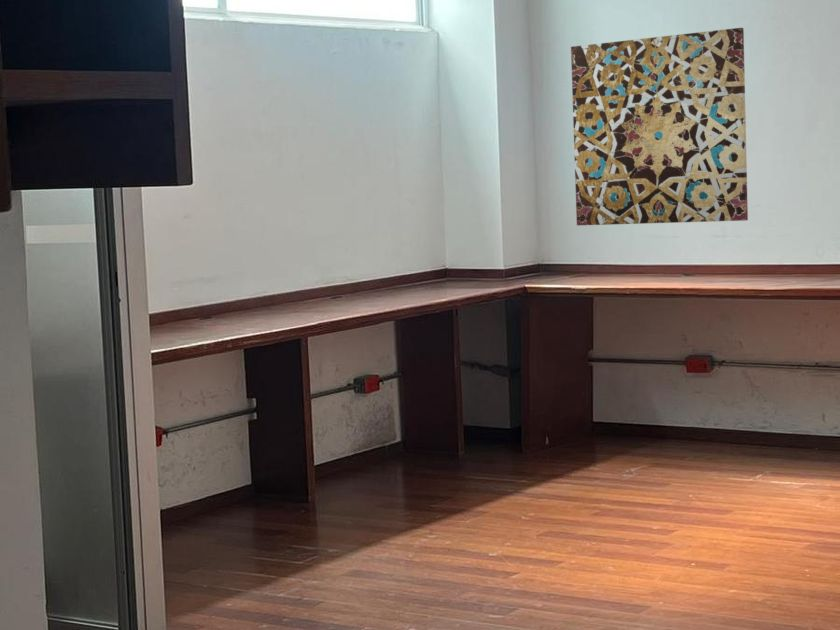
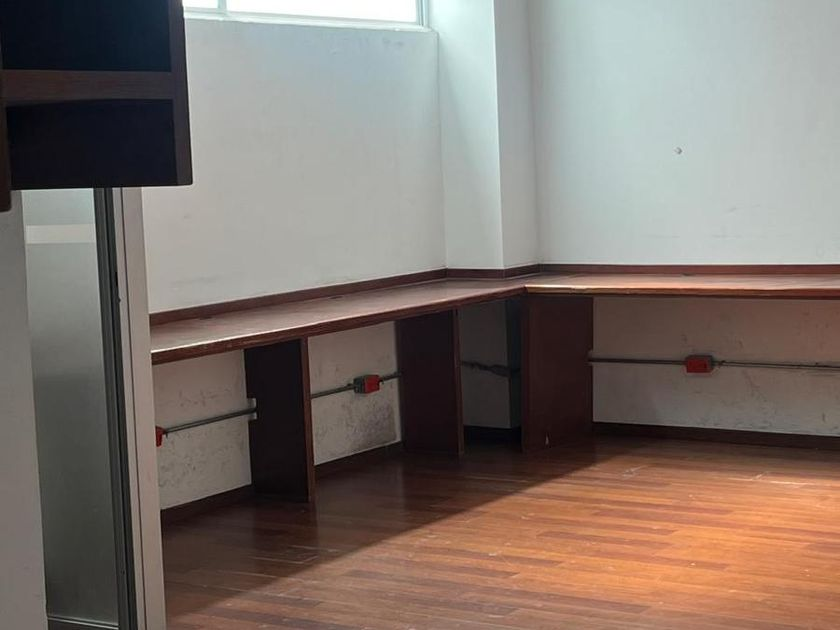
- wall art [570,27,749,227]
